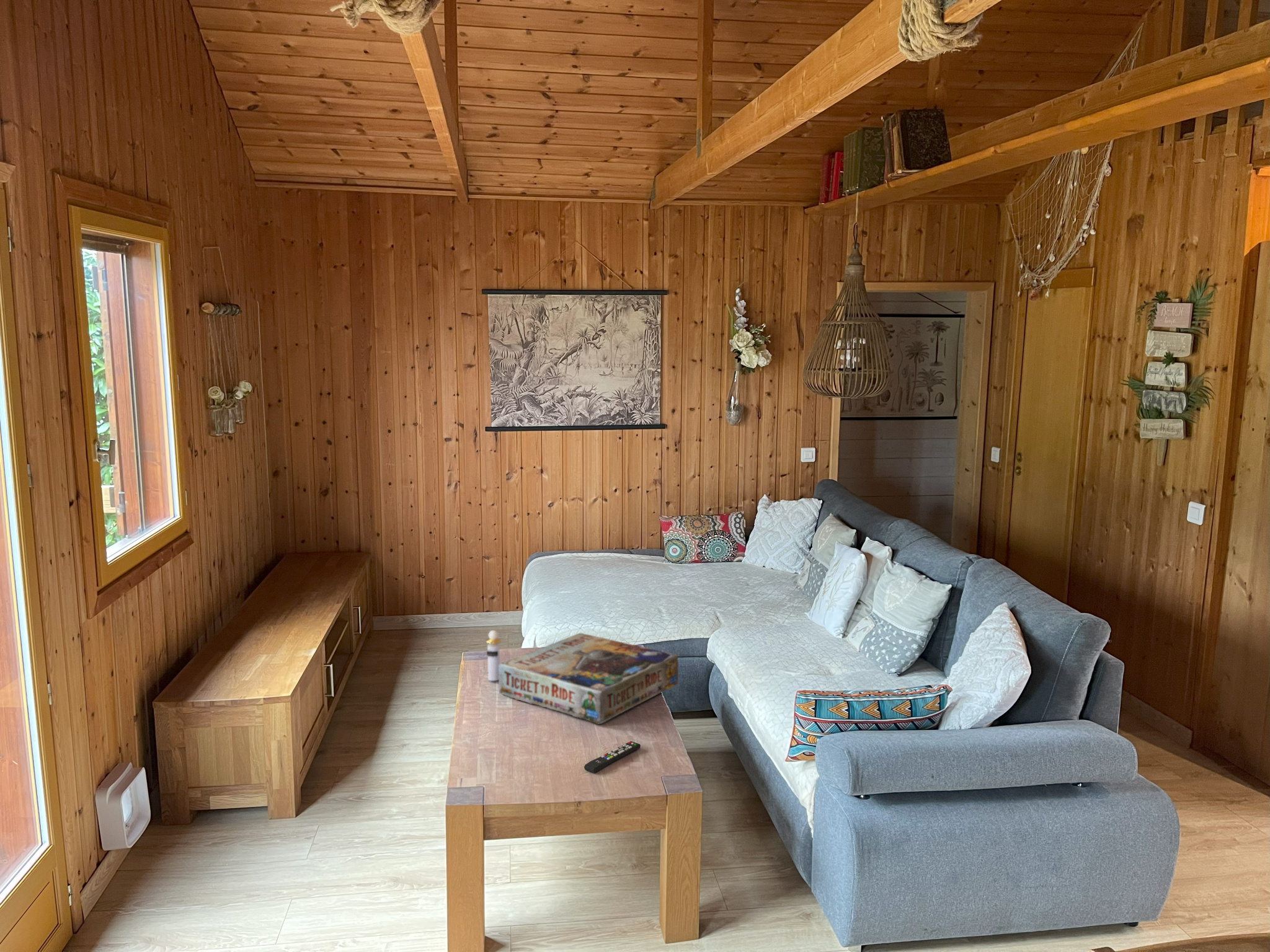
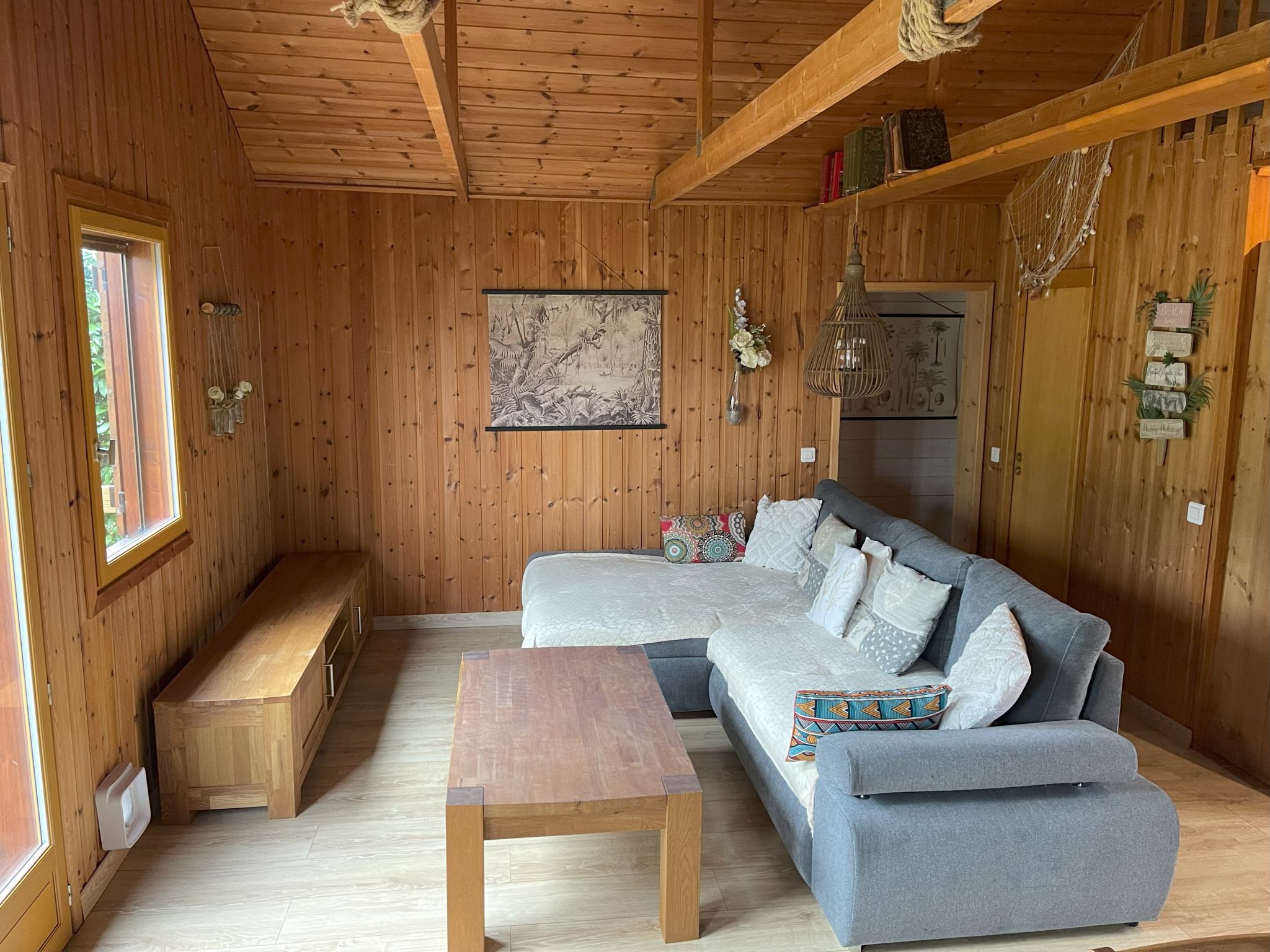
- board game [498,632,679,725]
- perfume bottle [485,630,502,681]
- remote control [584,741,641,774]
